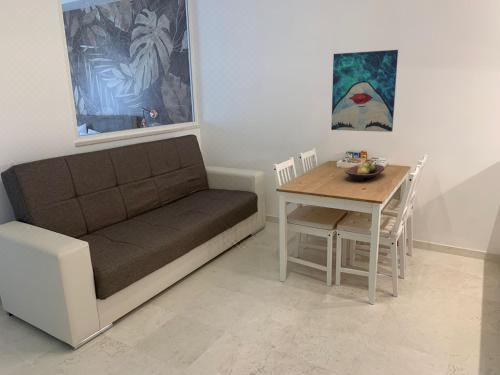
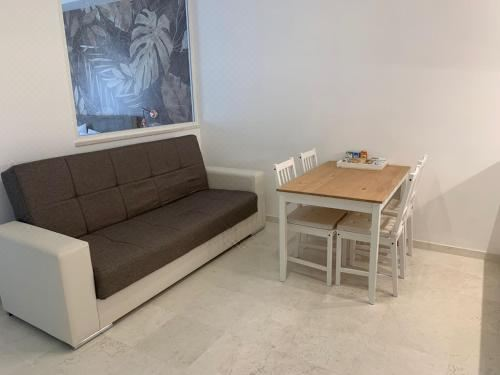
- fruit bowl [344,160,386,182]
- wall art [330,49,399,133]
